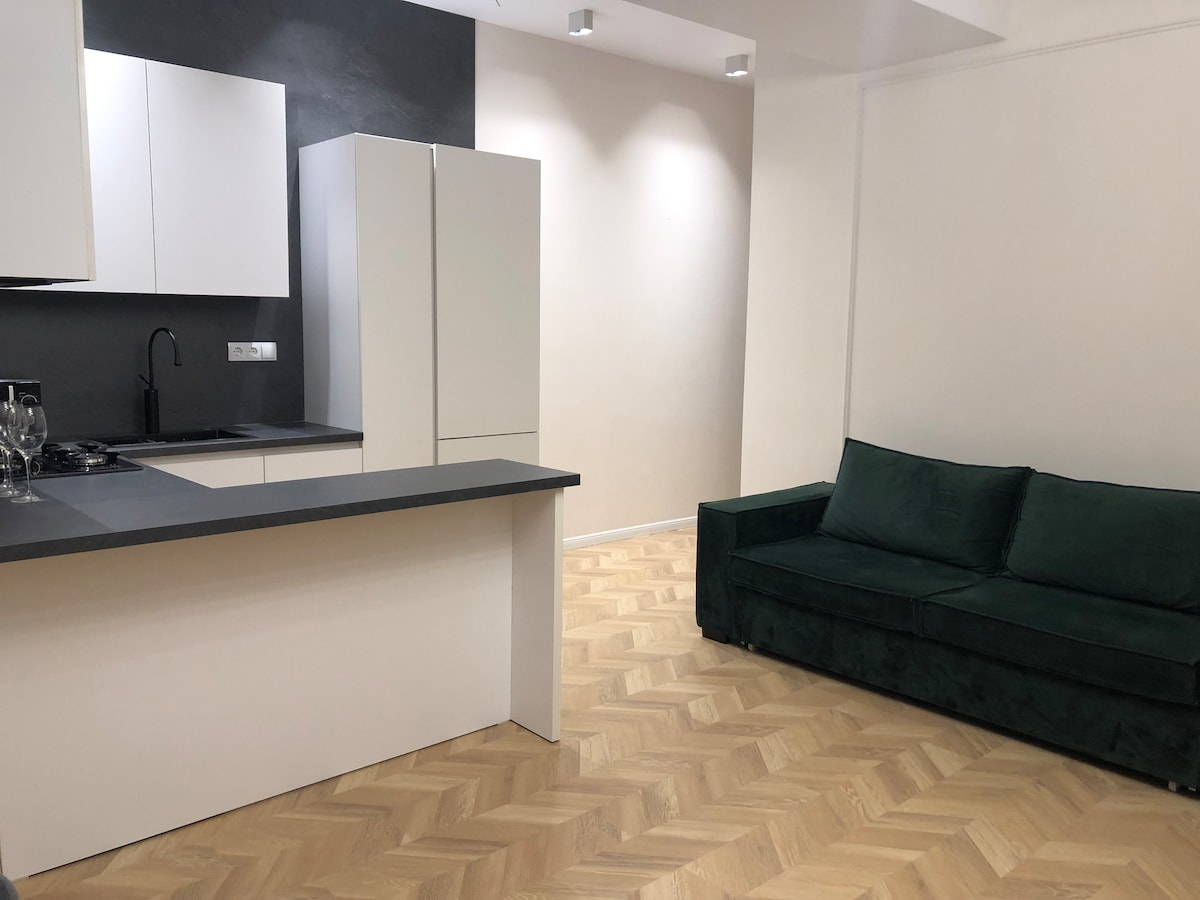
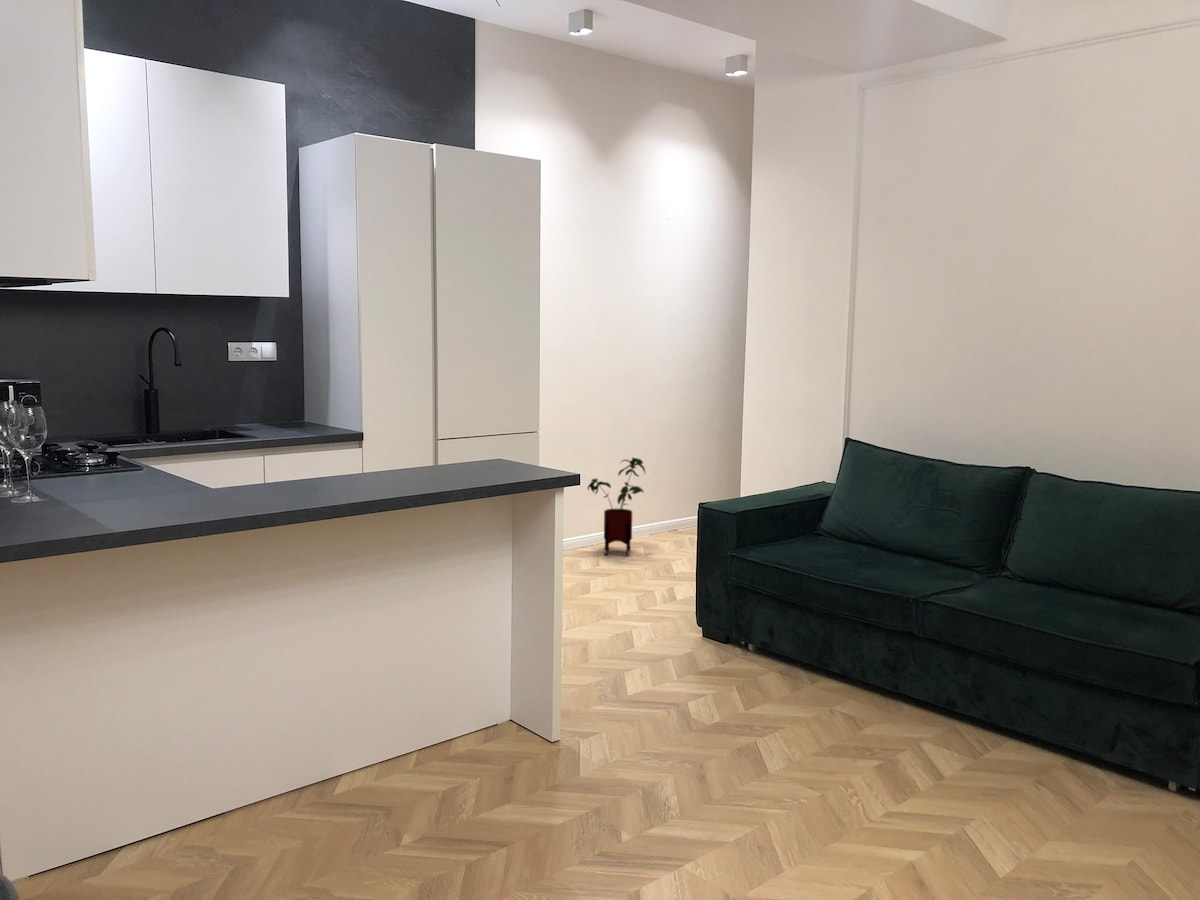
+ house plant [586,456,646,557]
